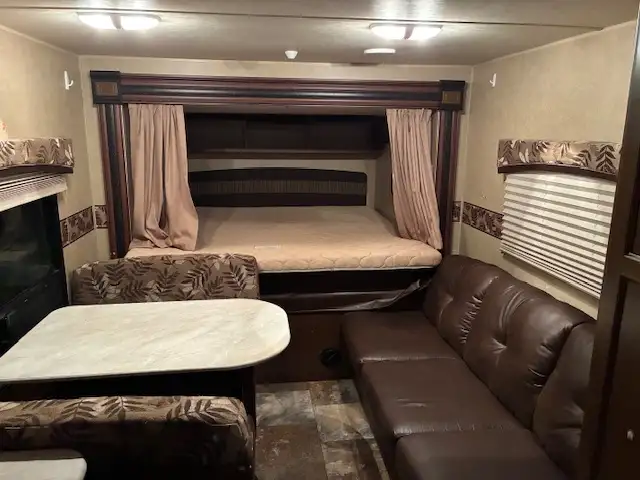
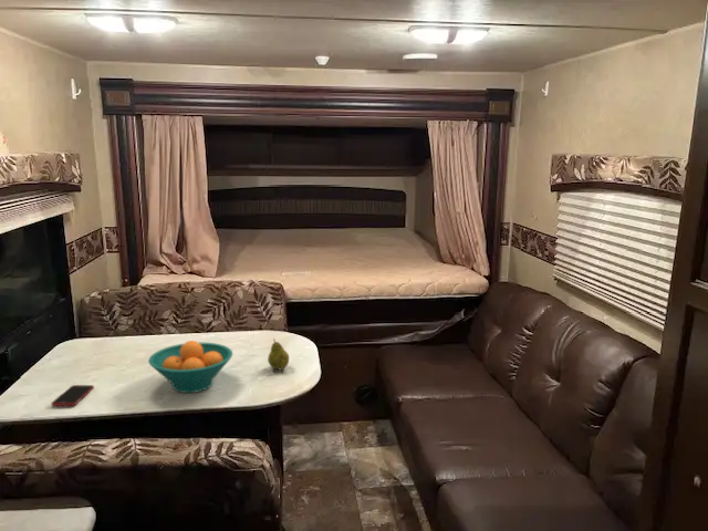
+ fruit [267,337,290,371]
+ cell phone [51,384,95,407]
+ fruit bowl [147,340,233,394]
